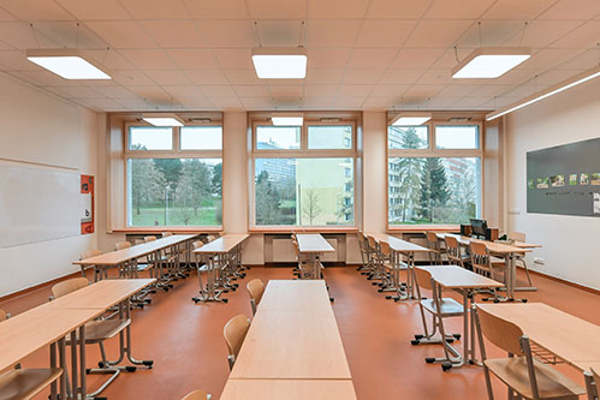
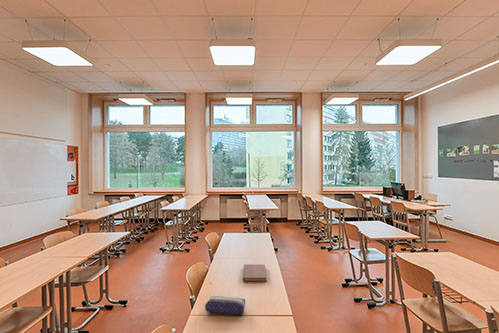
+ pencil case [204,295,246,315]
+ notebook [242,263,268,282]
